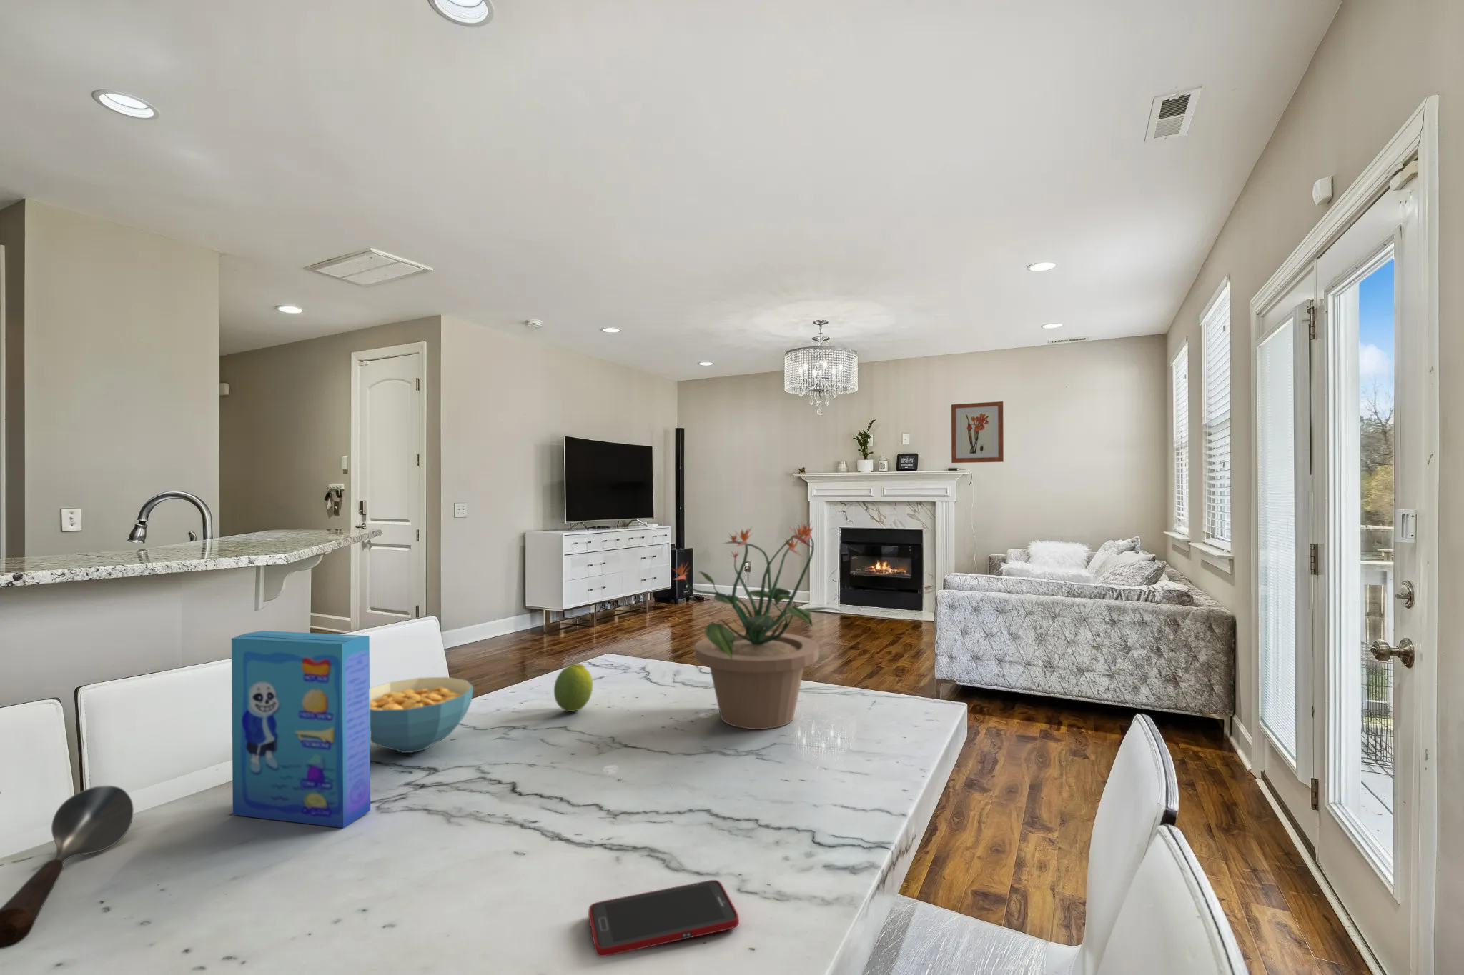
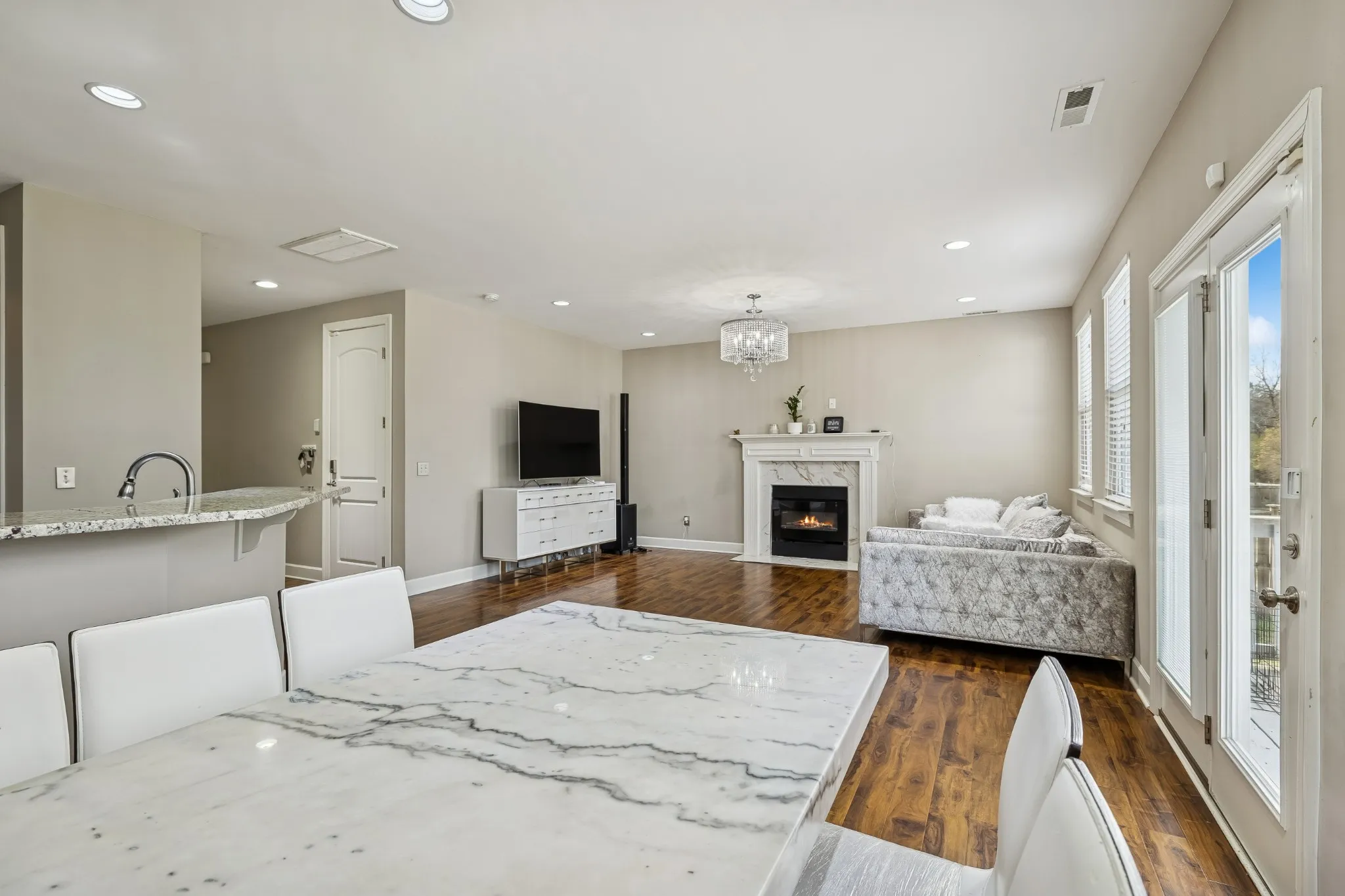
- fruit [553,663,593,713]
- cereal bowl [370,677,473,754]
- cereal box [231,630,371,828]
- wall art [950,400,1005,464]
- cell phone [588,879,740,958]
- potted plant [672,520,845,730]
- spoon [0,785,134,950]
